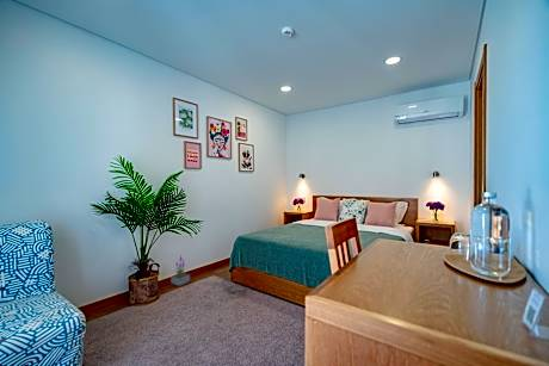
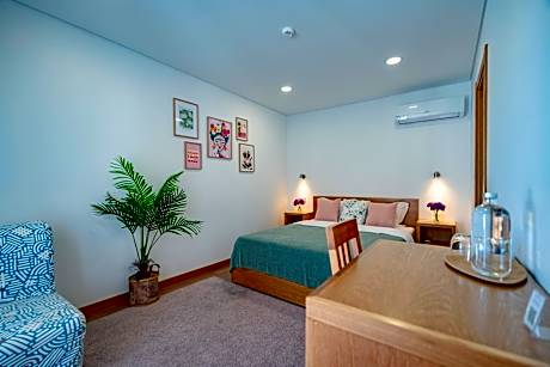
- potted plant [169,253,191,287]
